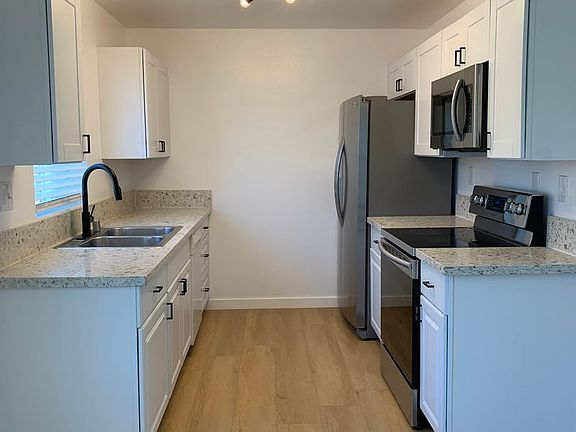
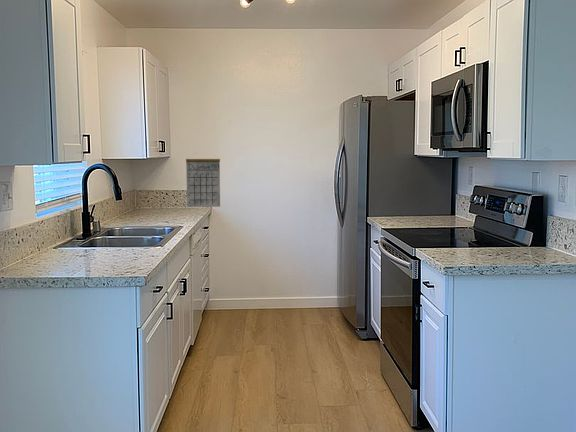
+ calendar [185,152,221,208]
